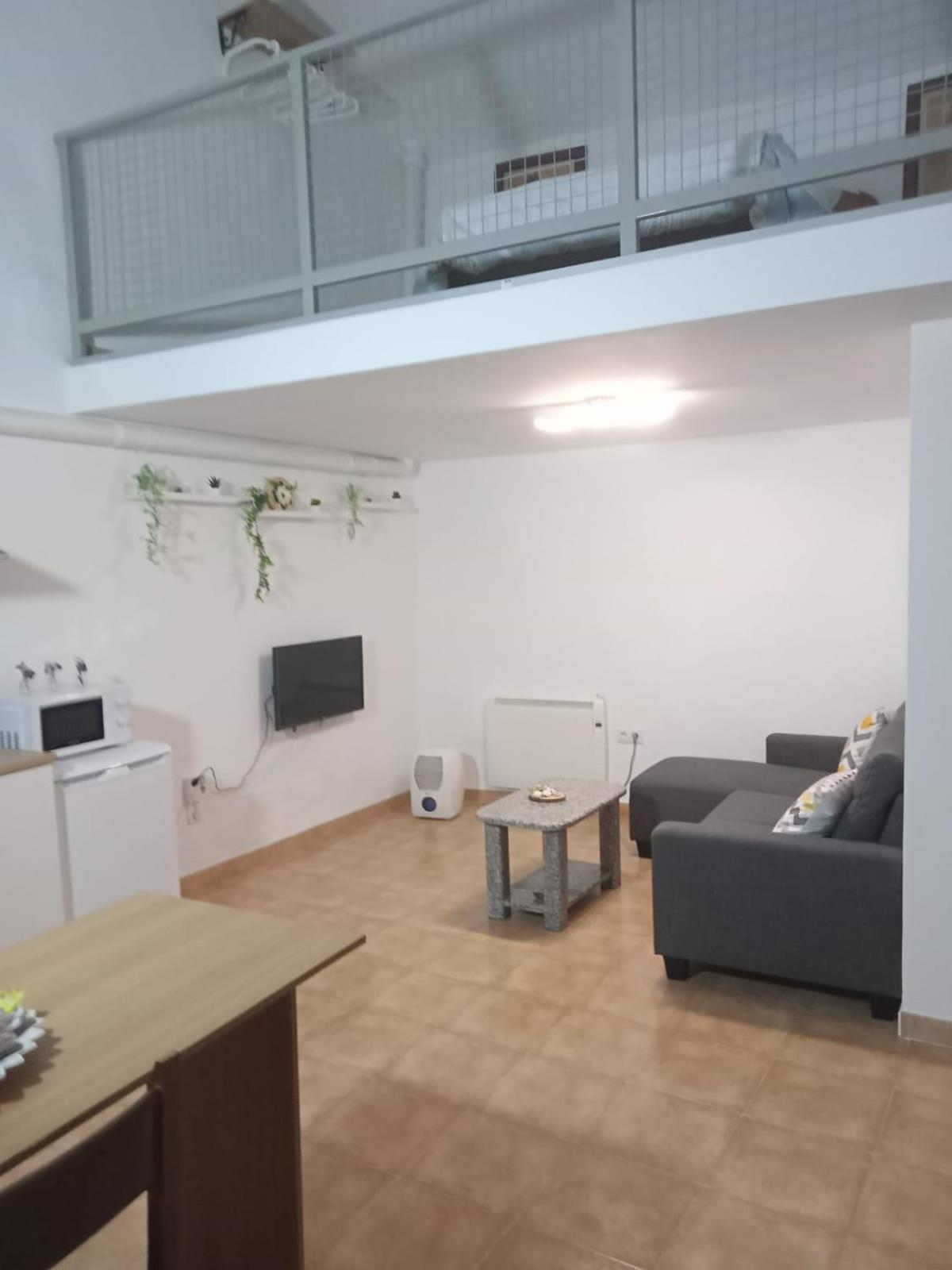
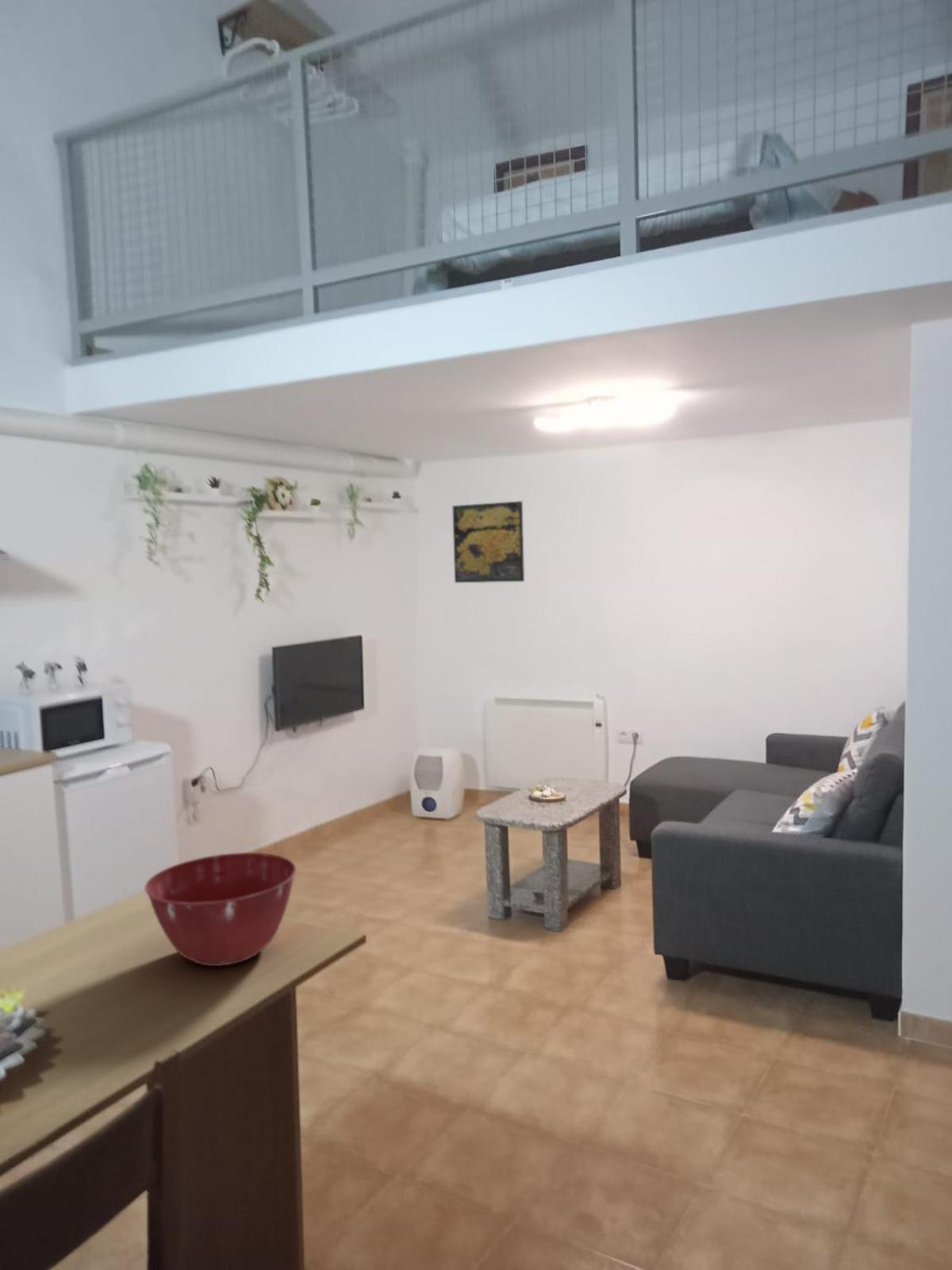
+ mixing bowl [144,852,297,967]
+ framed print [451,500,525,583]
